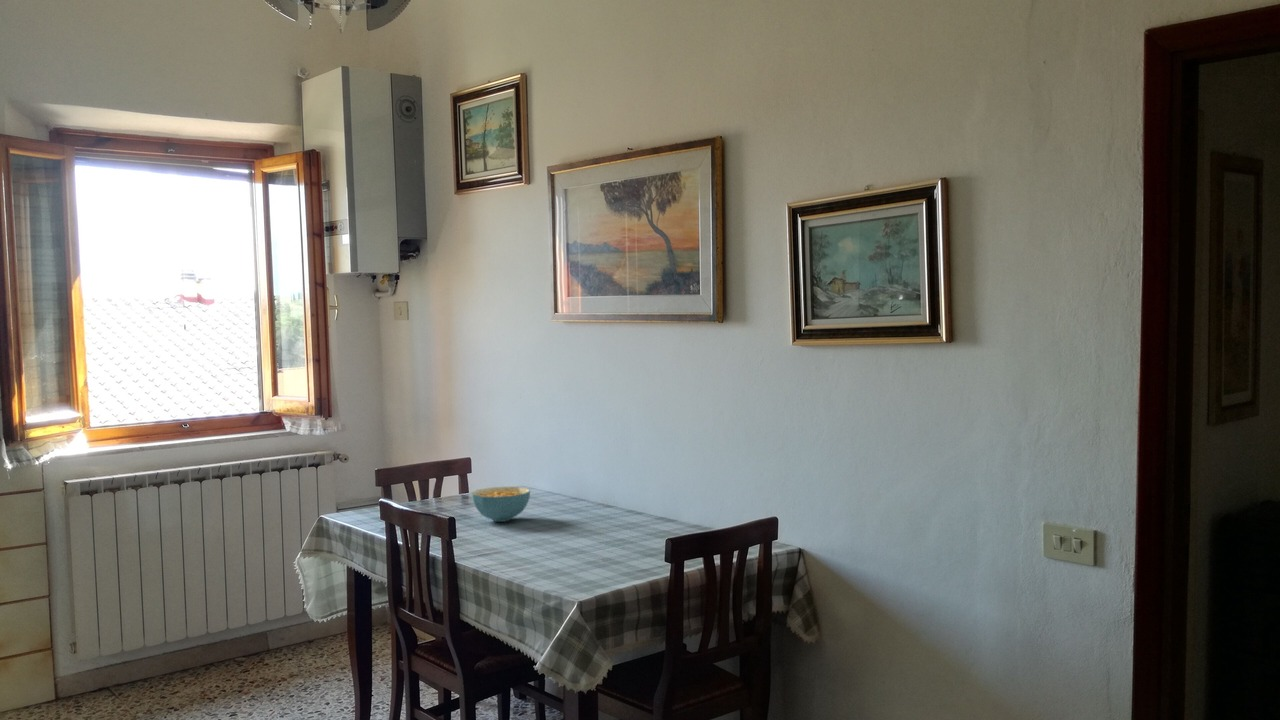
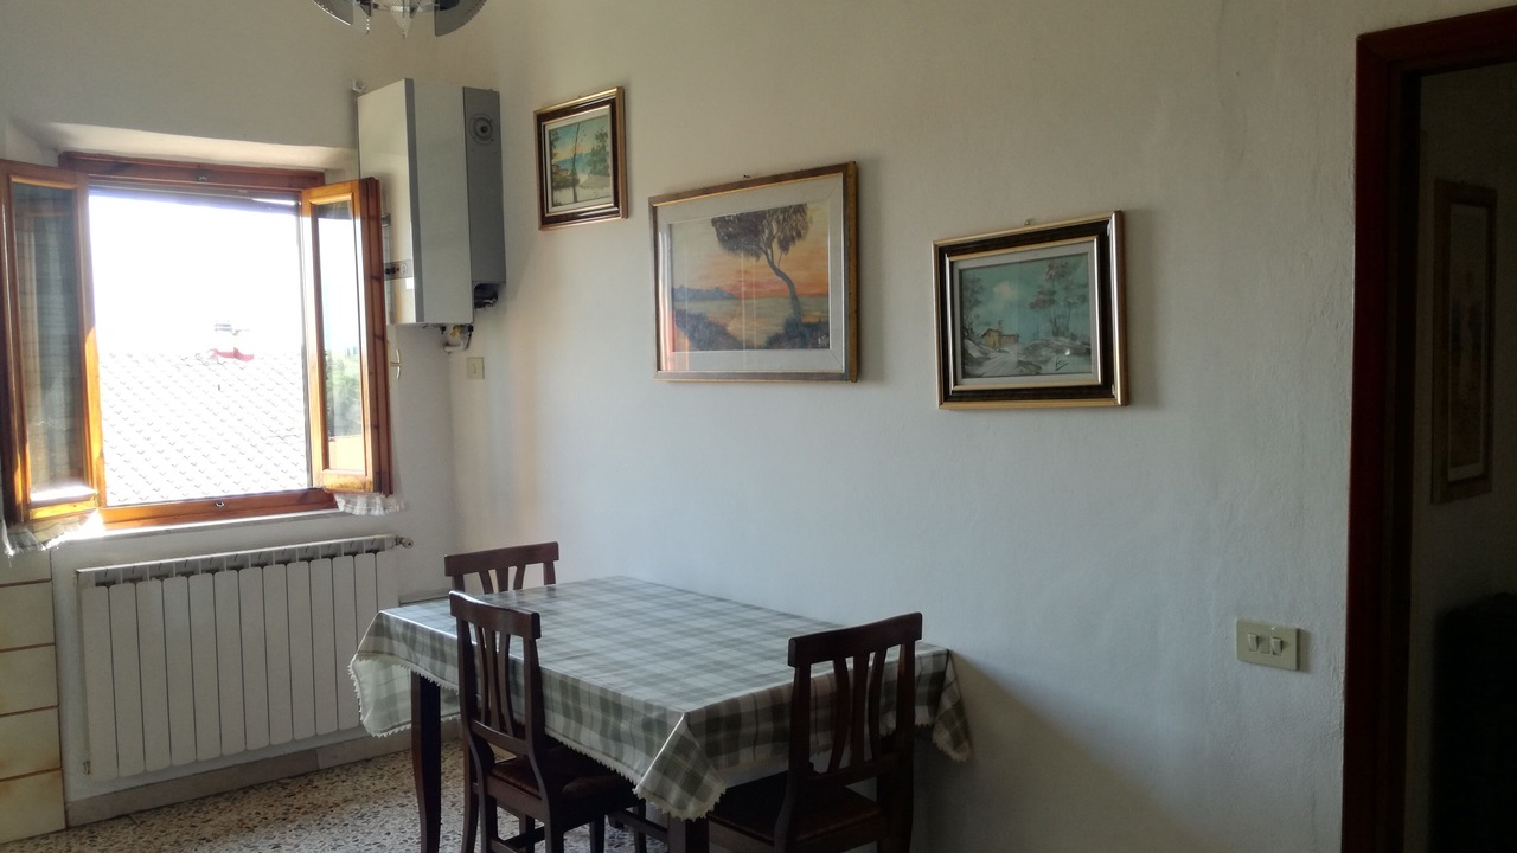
- cereal bowl [470,486,531,523]
